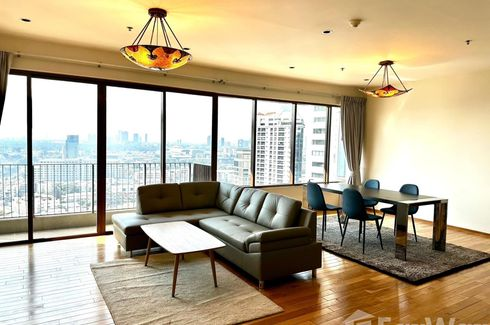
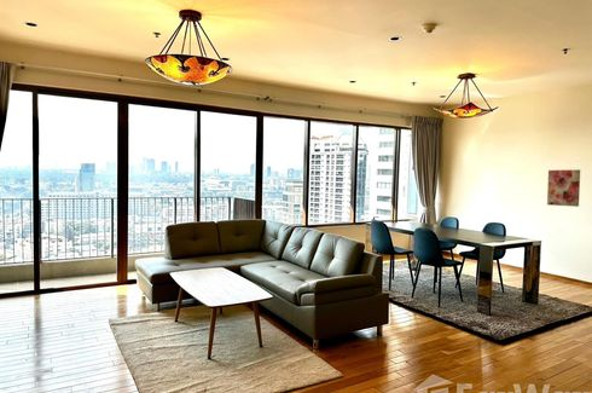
+ wall art [546,168,581,208]
